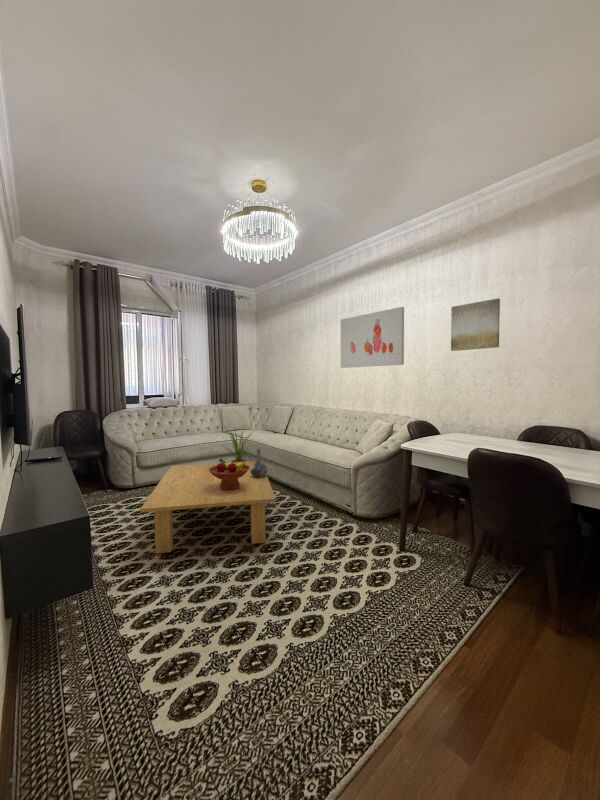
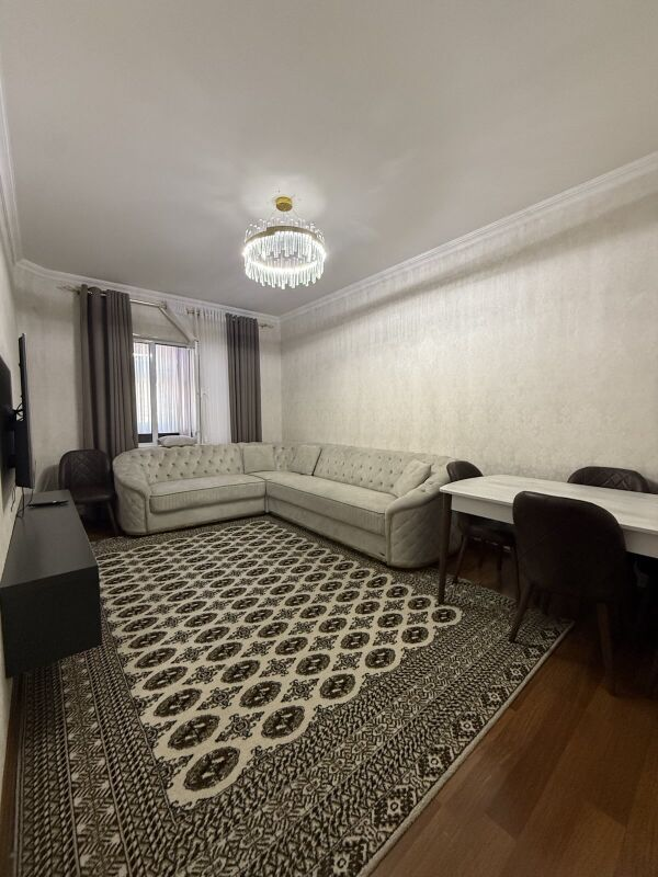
- fruit bowl [209,458,250,490]
- house plant [214,420,258,462]
- wall art [450,297,501,352]
- coffee table [139,460,277,554]
- decorative vase [250,448,269,478]
- wall art [340,306,405,369]
